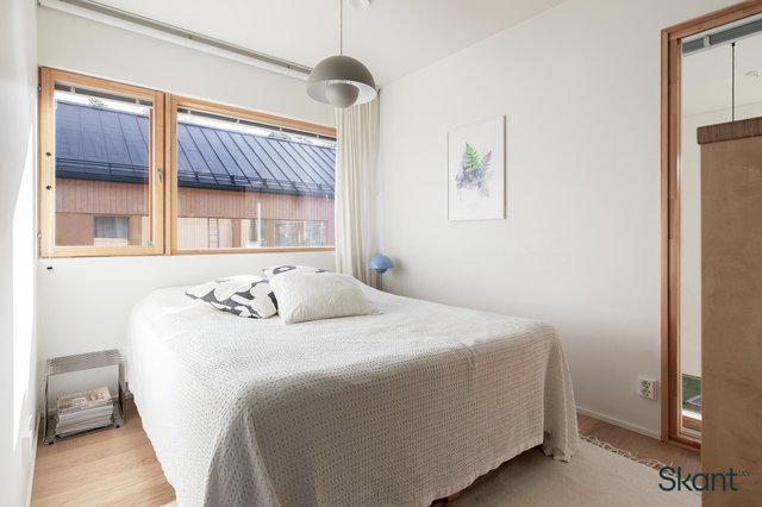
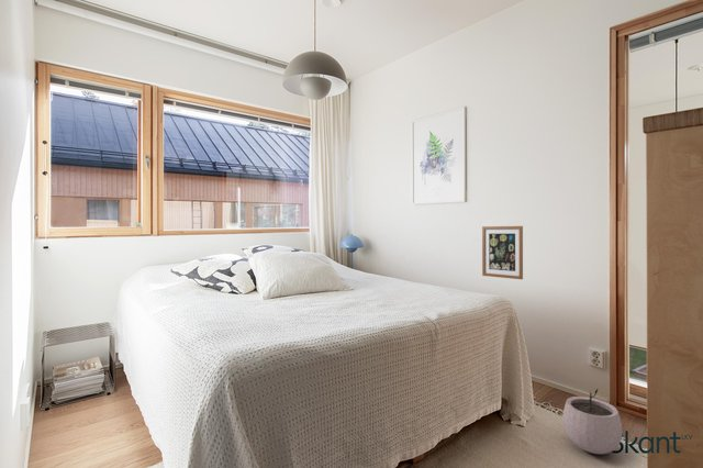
+ wall art [481,225,524,280]
+ plant pot [561,388,623,455]
